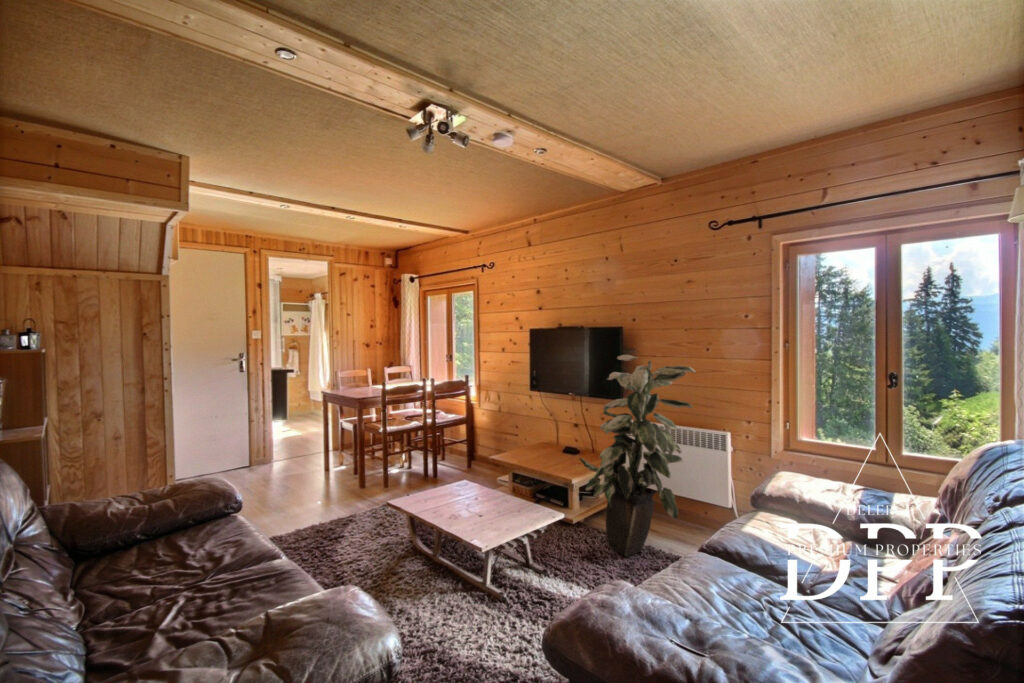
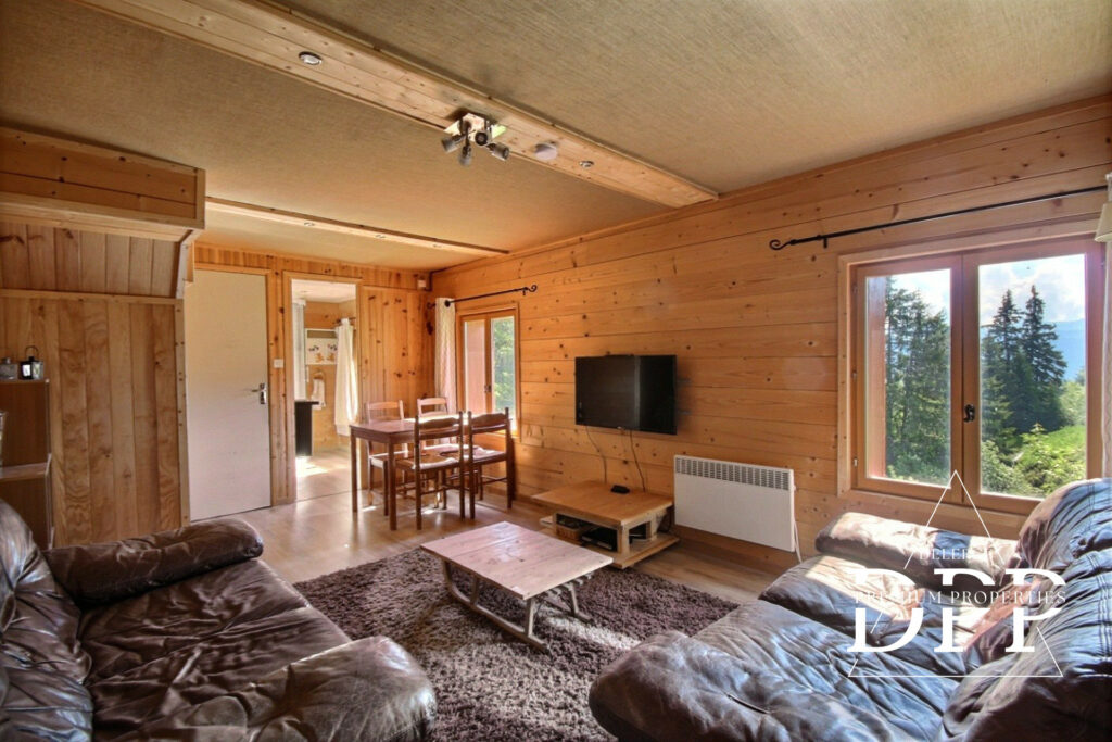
- indoor plant [578,354,697,558]
